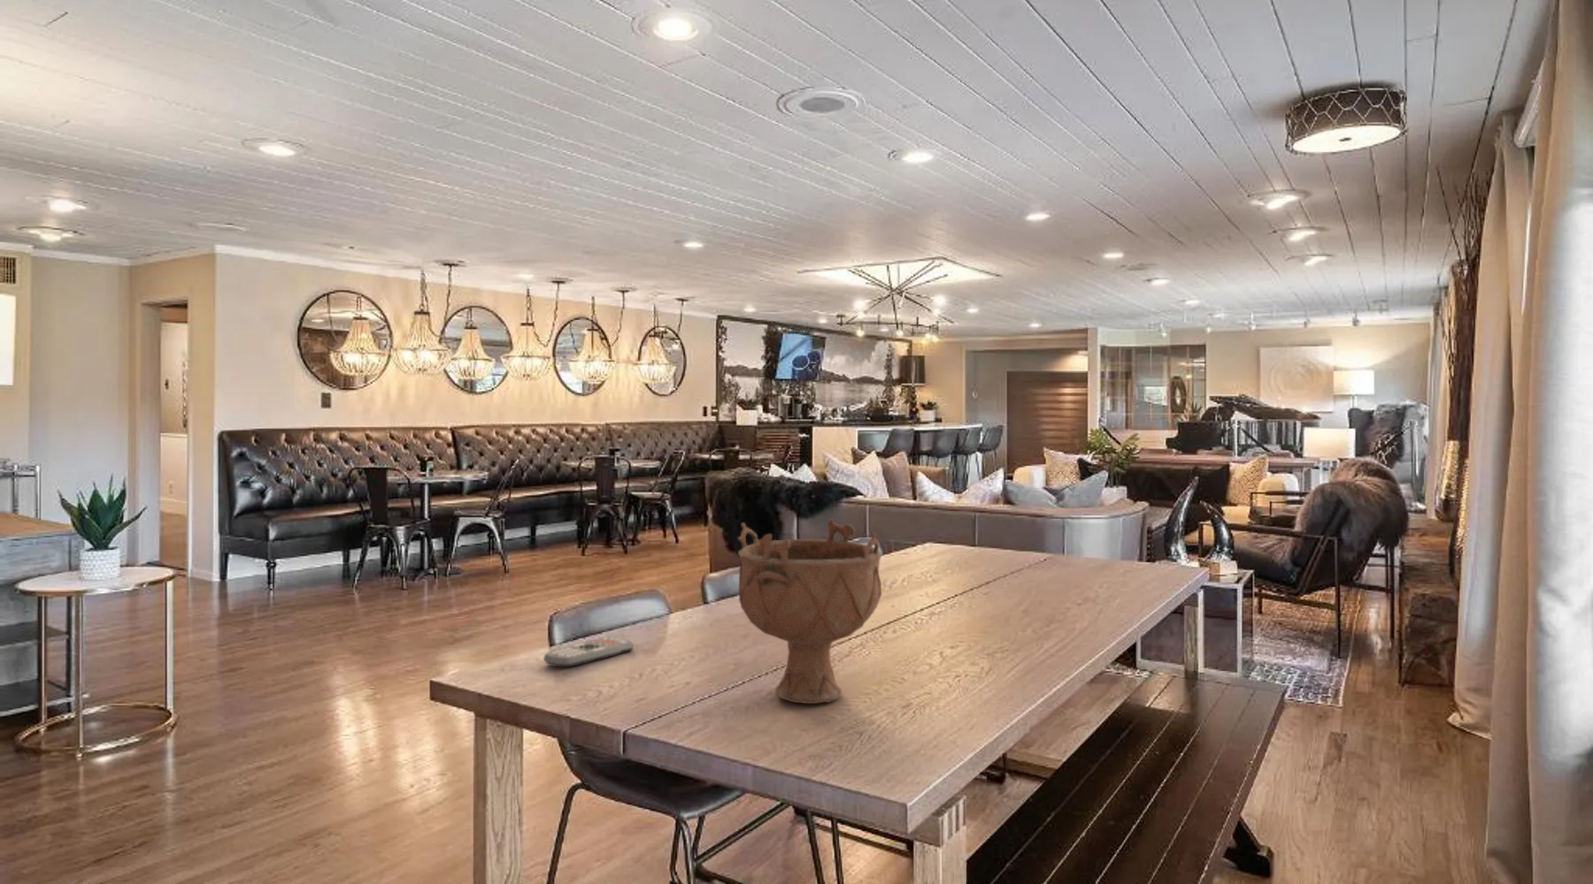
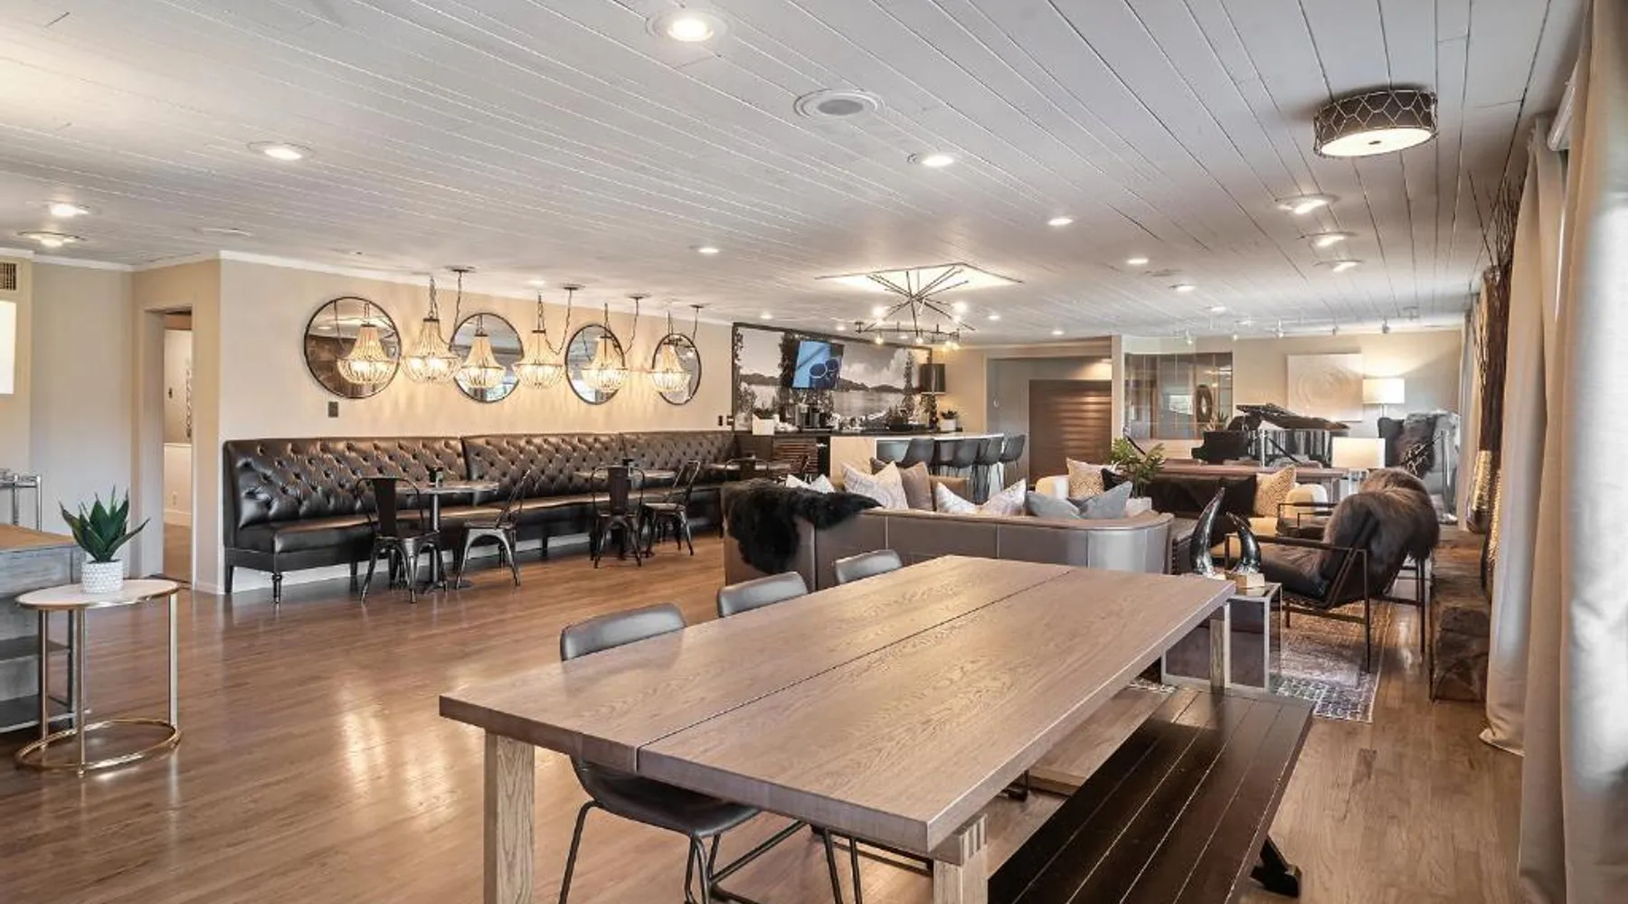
- remote control [544,636,634,667]
- decorative bowl [737,518,884,704]
